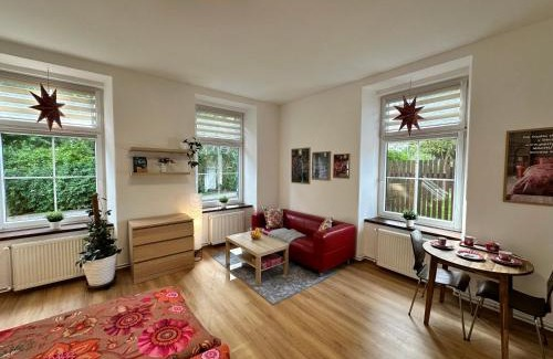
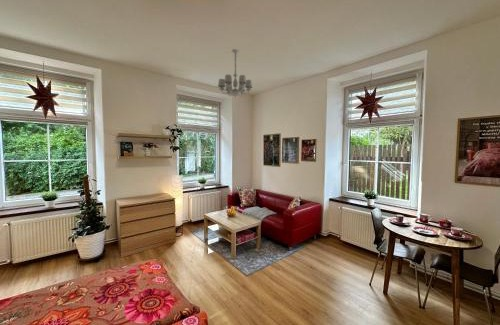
+ chandelier [217,48,253,98]
